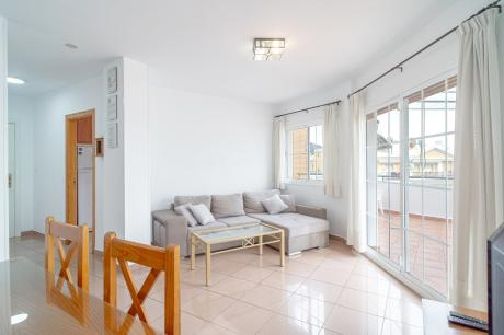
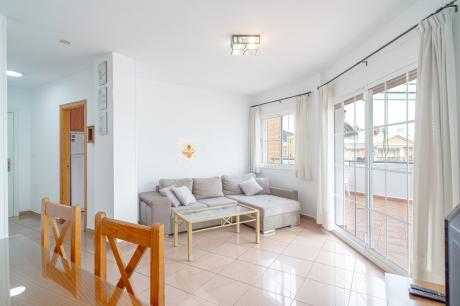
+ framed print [176,138,201,165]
